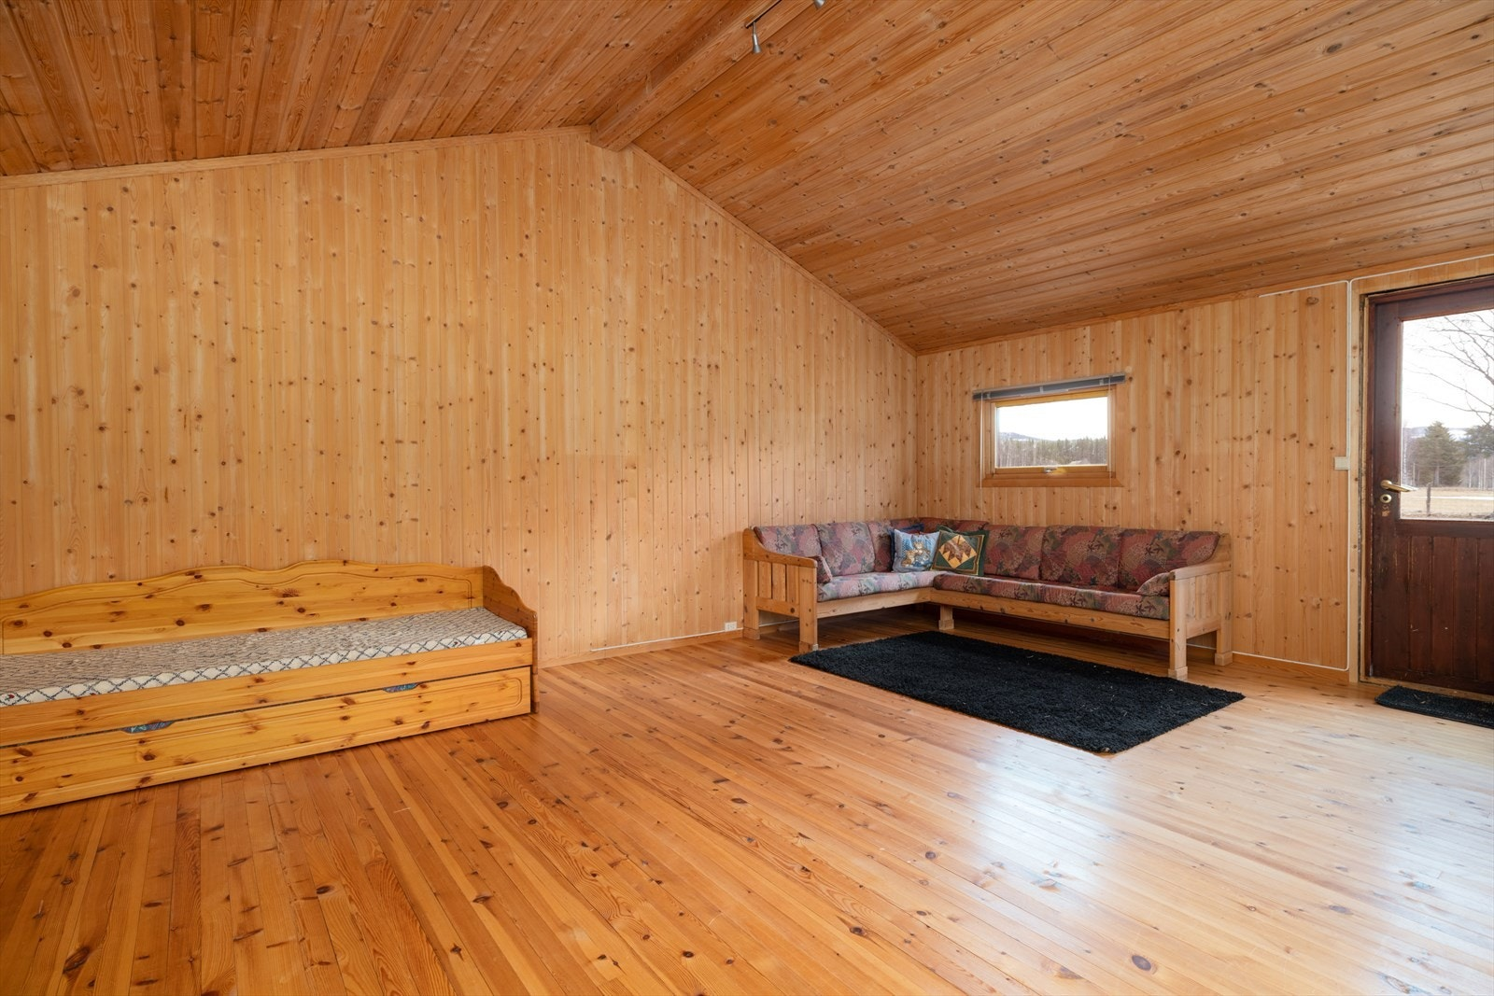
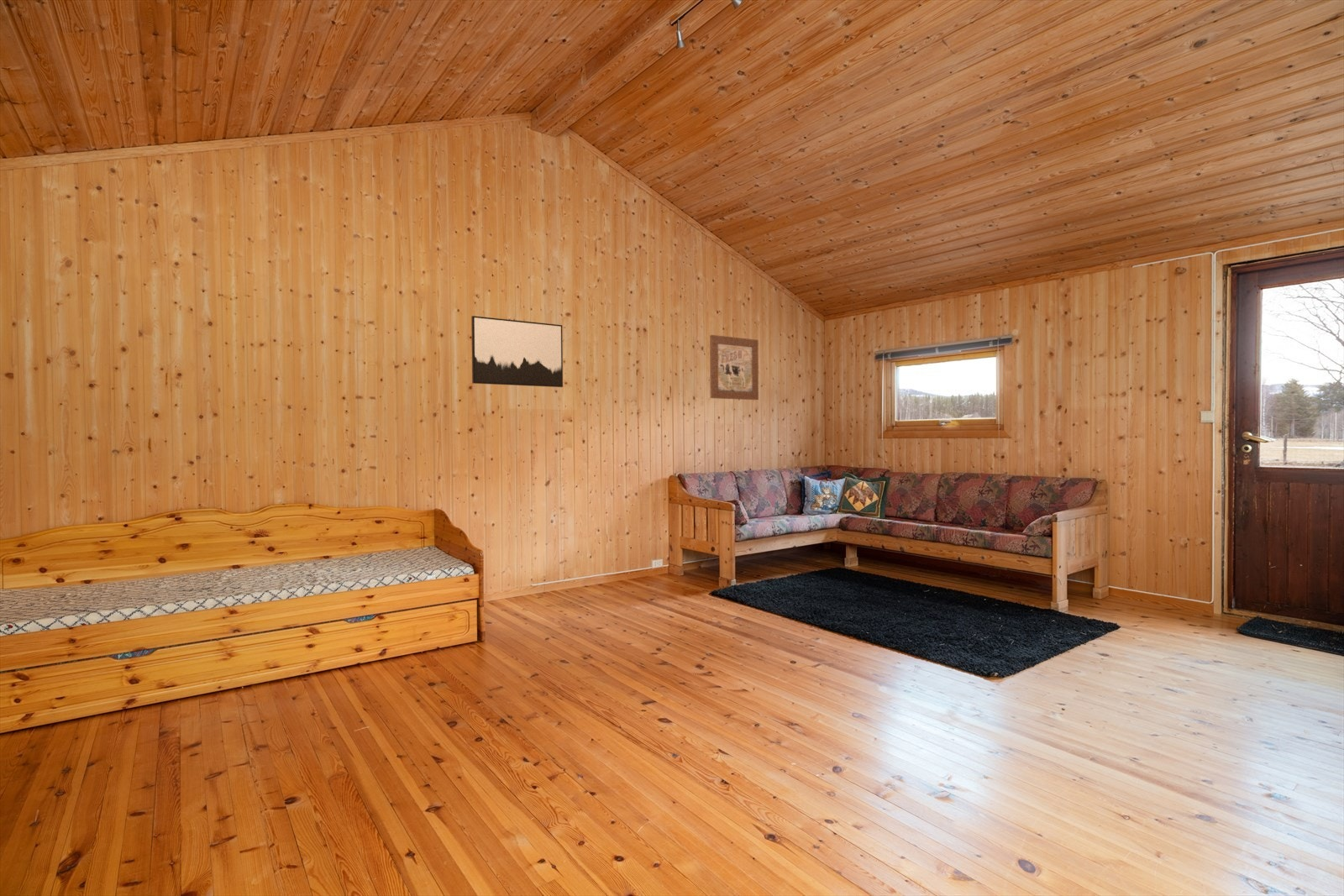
+ wall art [470,315,564,388]
+ wall art [709,334,759,401]
